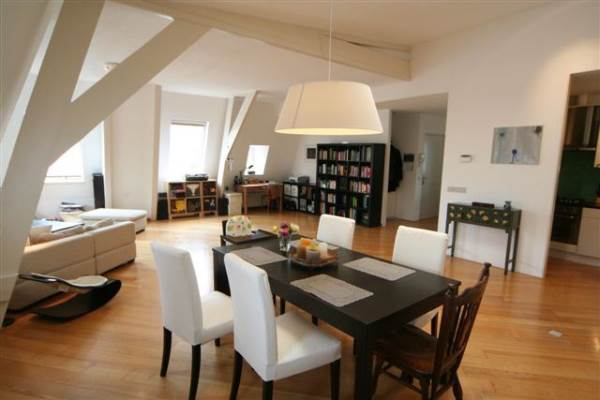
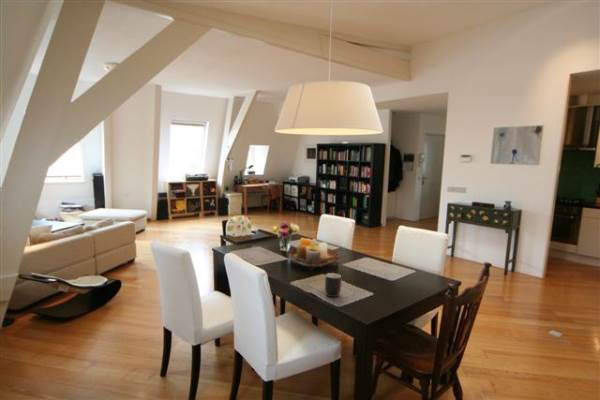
+ mug [324,272,343,298]
